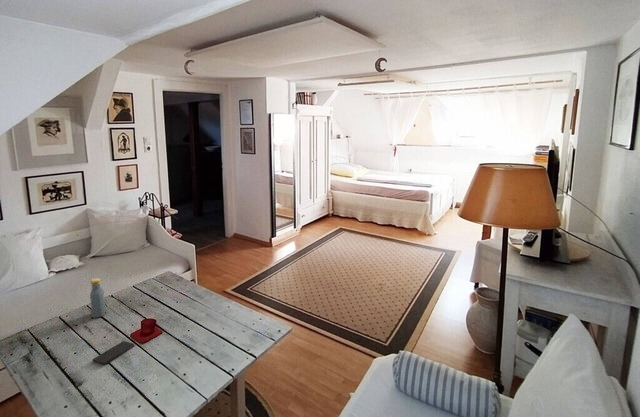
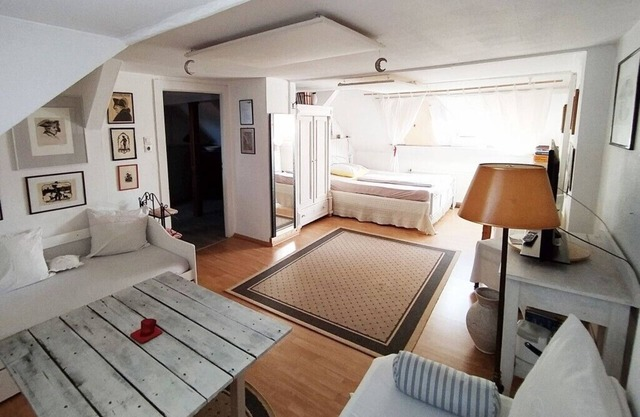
- vodka [89,277,107,319]
- smartphone [91,340,136,366]
